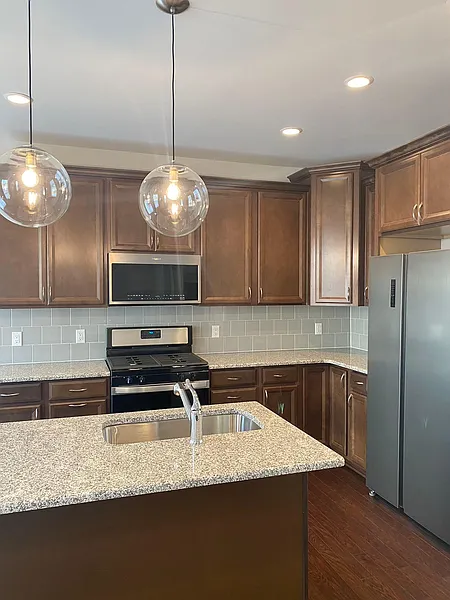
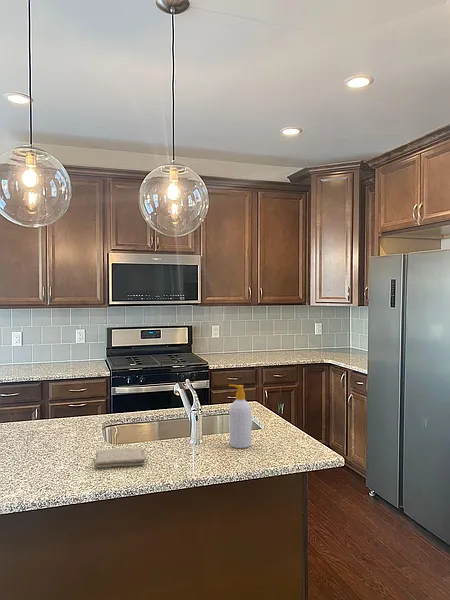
+ soap bottle [228,384,252,449]
+ washcloth [94,447,147,469]
